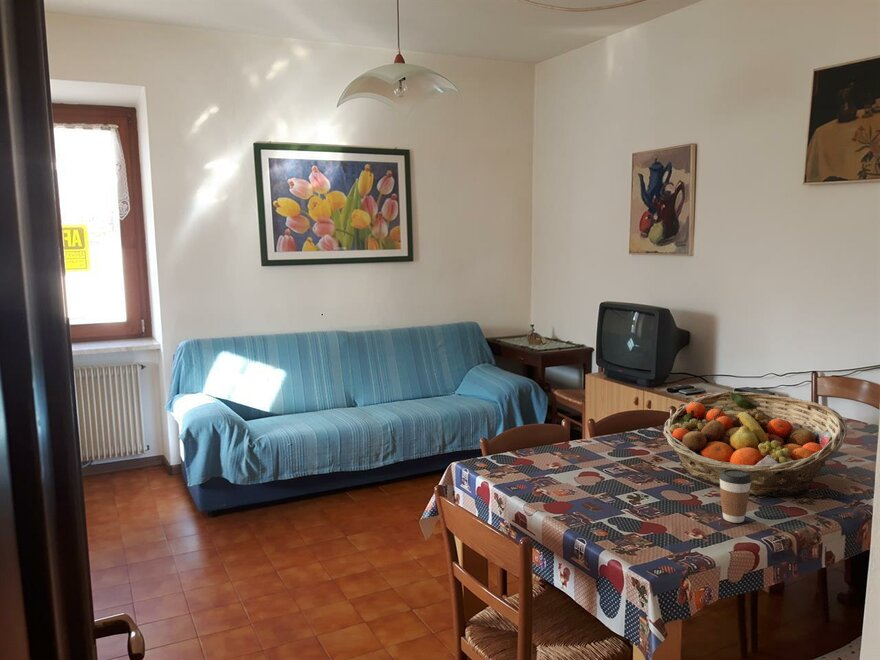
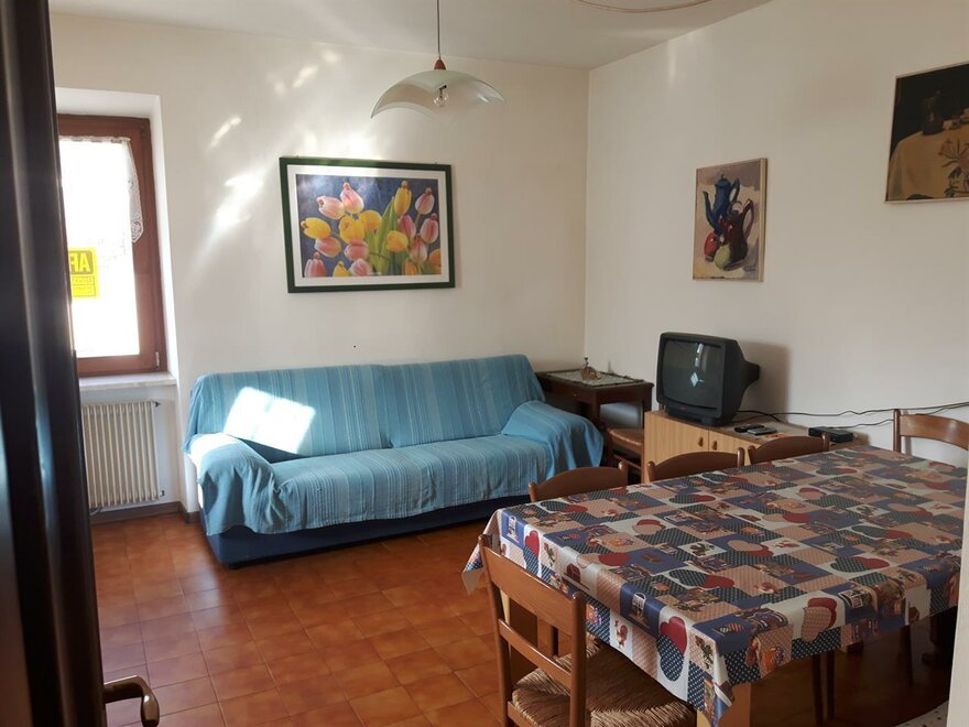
- fruit basket [662,390,848,497]
- coffee cup [719,469,752,524]
